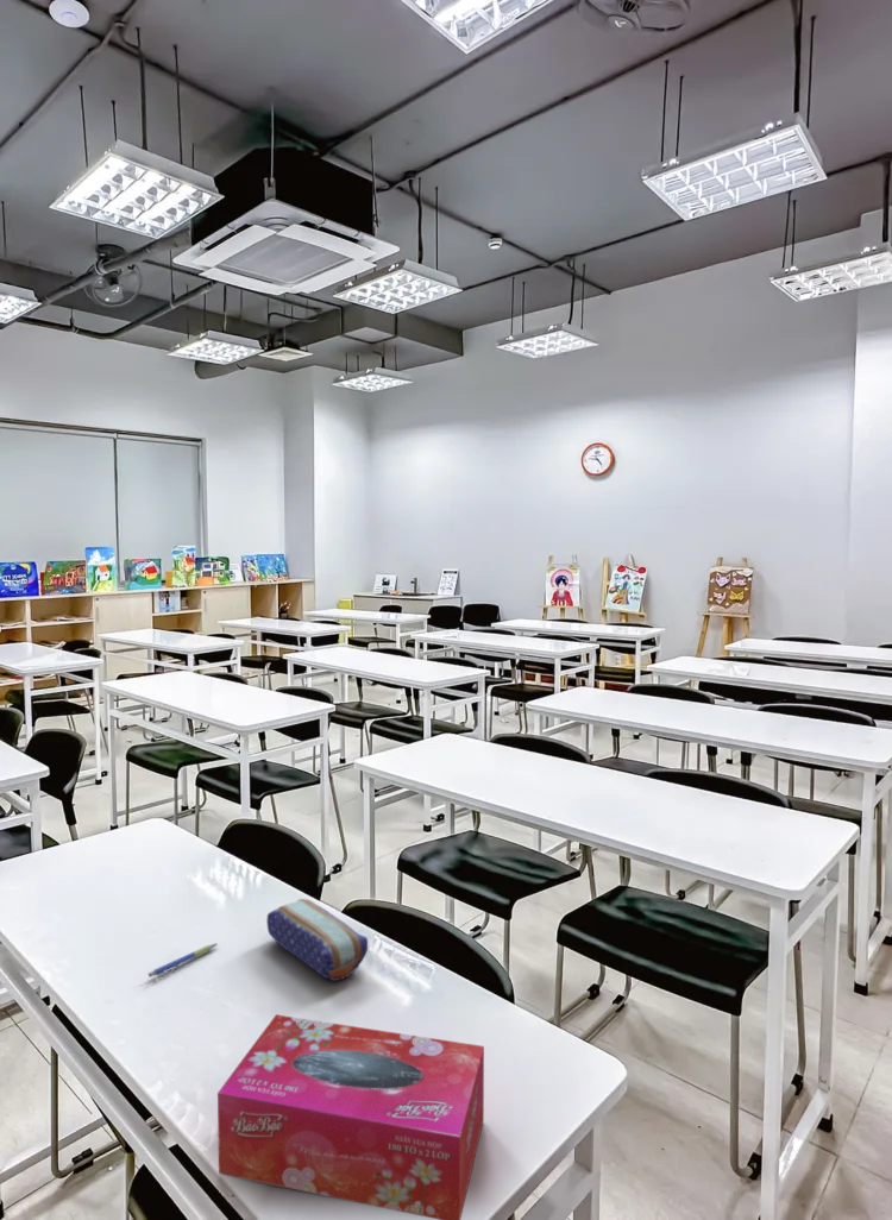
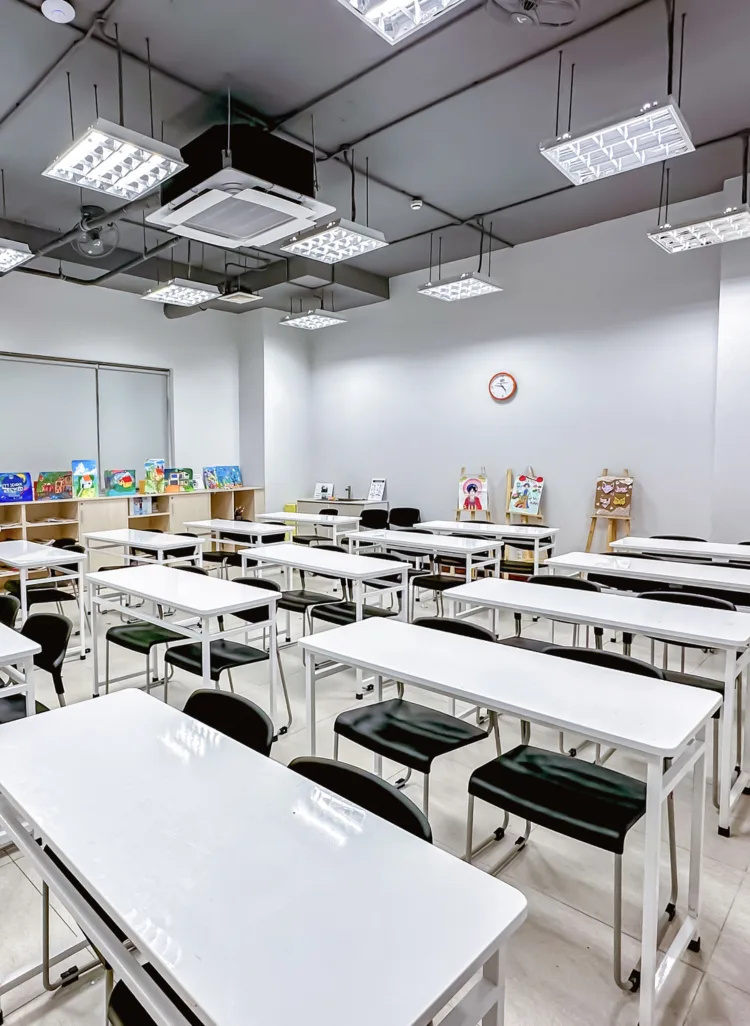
- pen [147,942,218,979]
- tissue box [216,1013,485,1220]
- pencil case [265,898,369,982]
